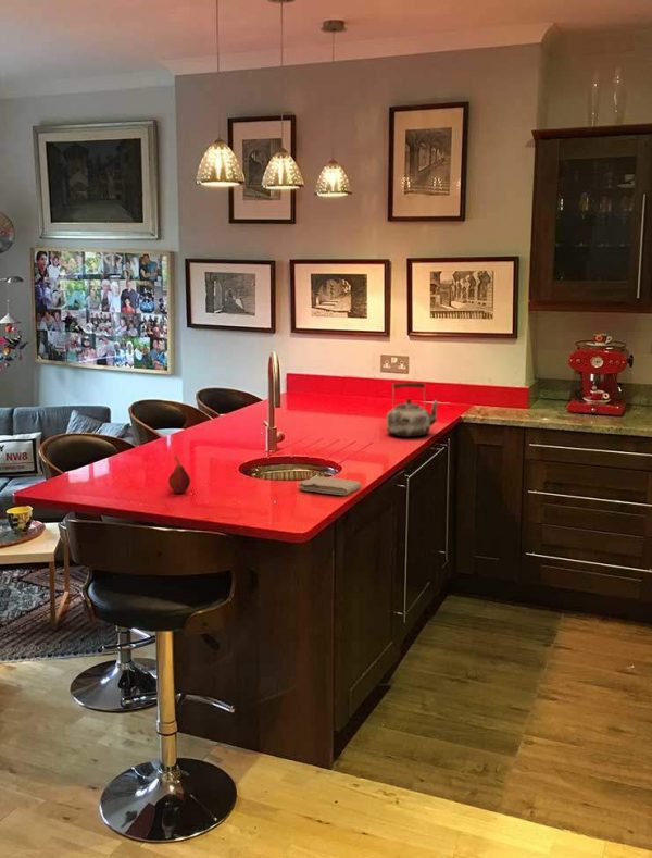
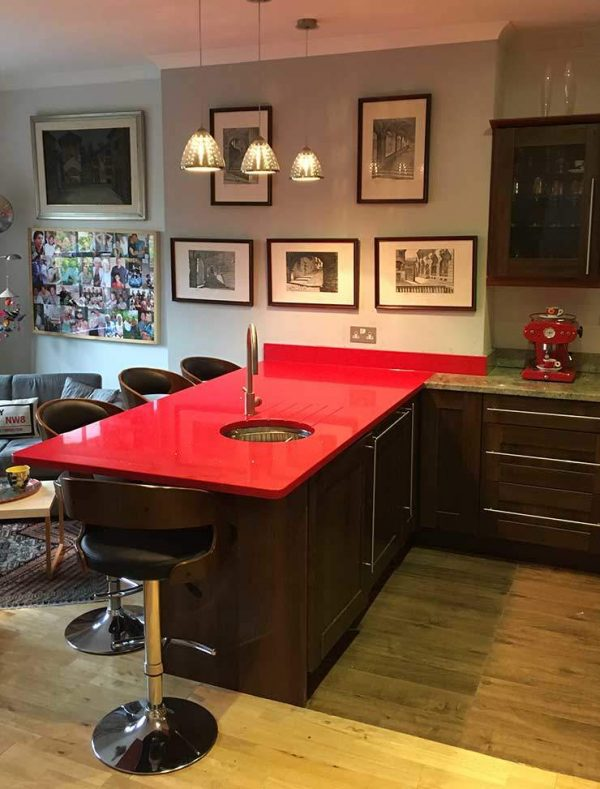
- washcloth [297,475,363,496]
- kettle [386,381,441,438]
- fruit [167,455,191,494]
